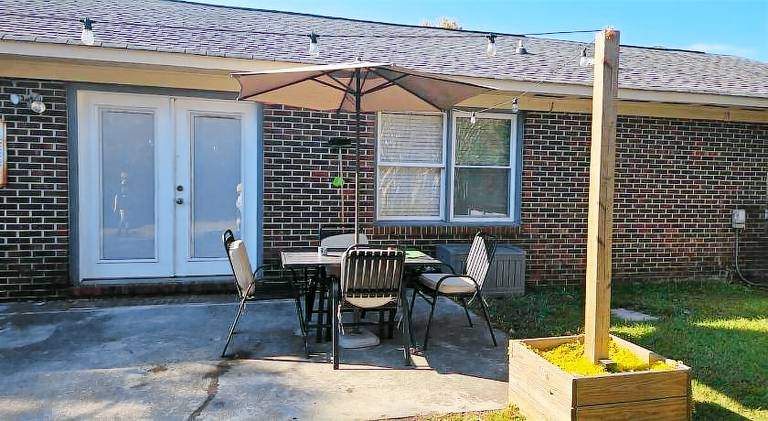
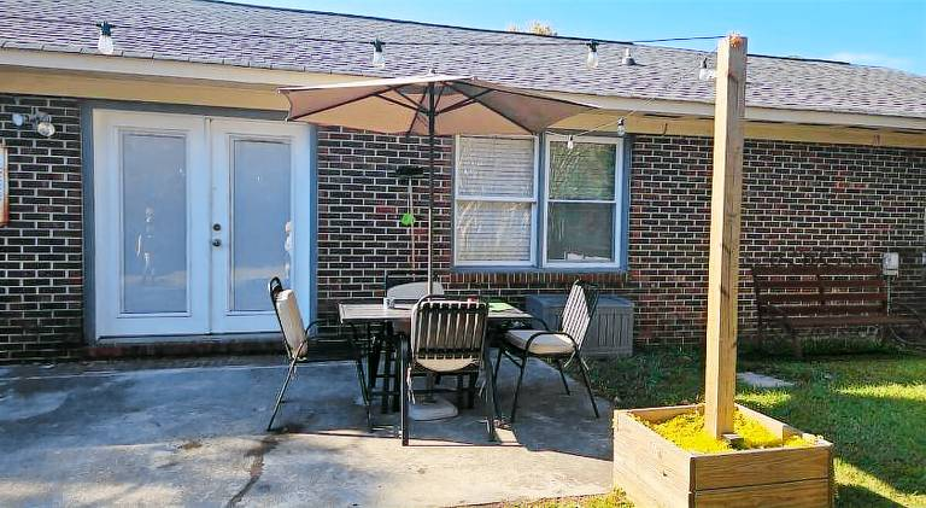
+ garden bench [742,246,926,362]
